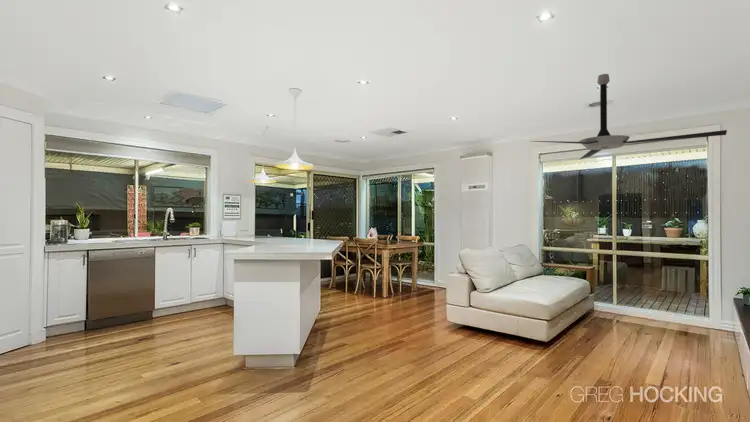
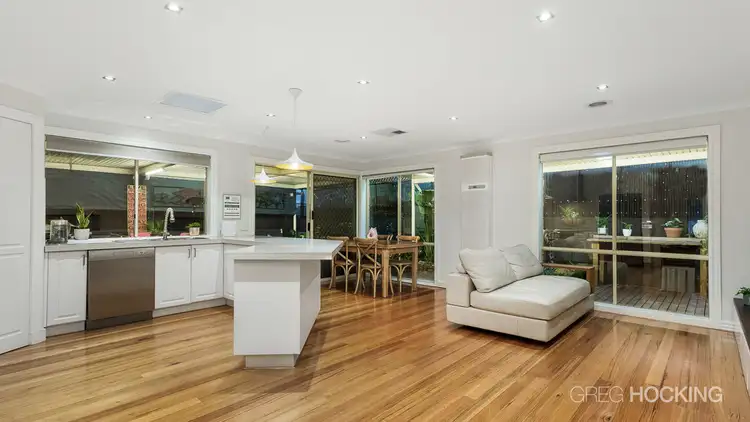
- ceiling fan [531,73,728,160]
